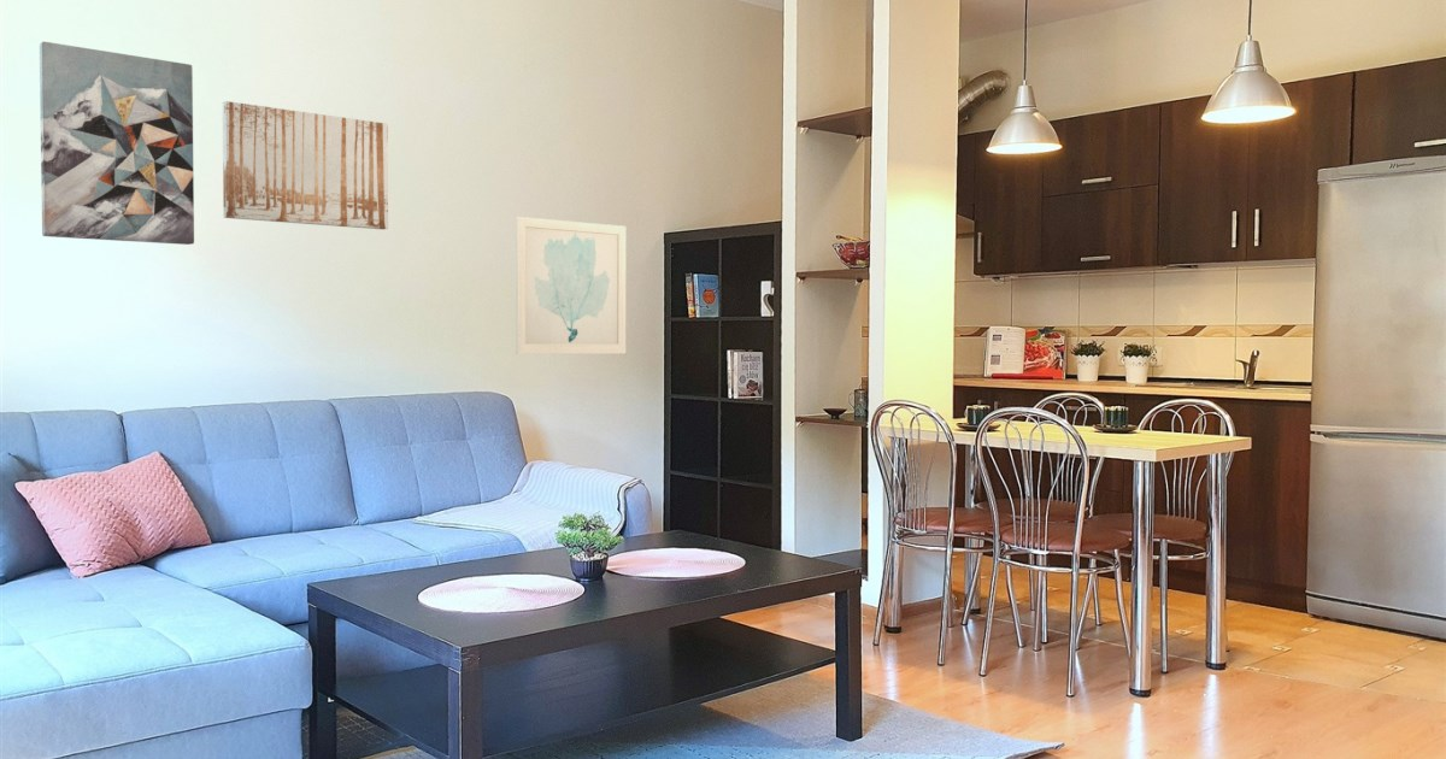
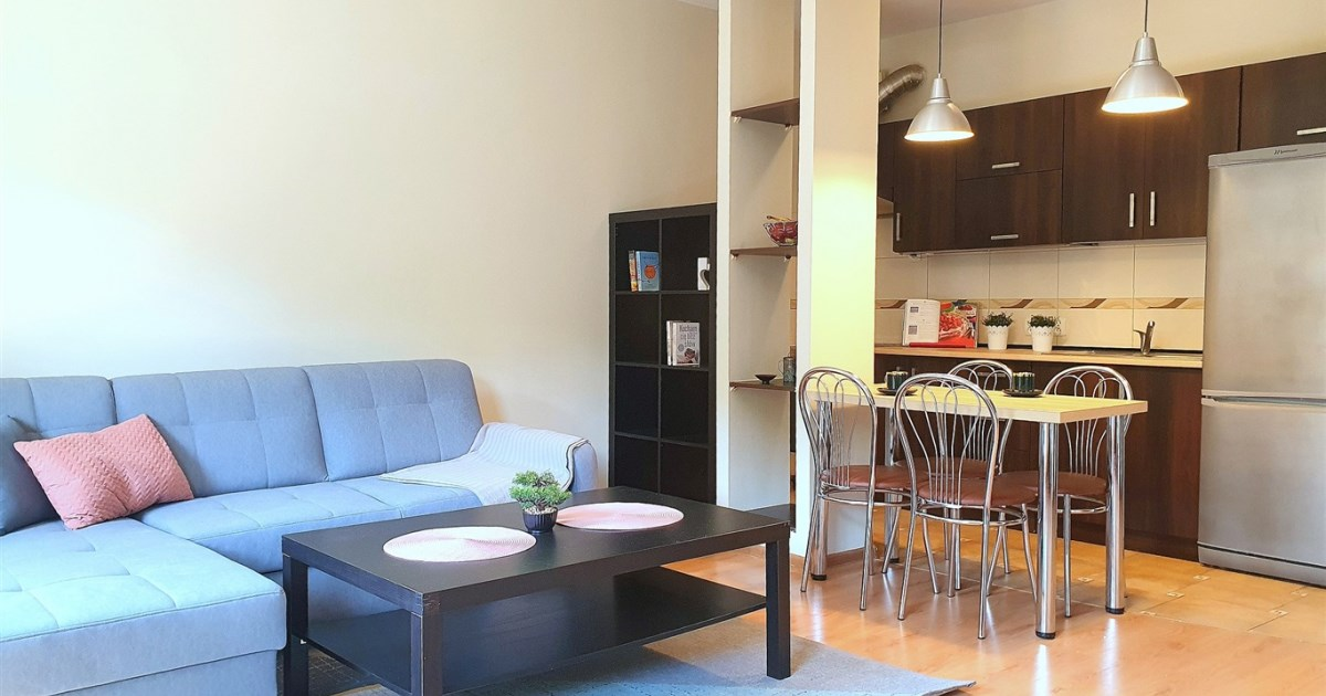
- wall art [39,41,195,246]
- wall art [515,216,627,355]
- wall art [222,100,389,230]
